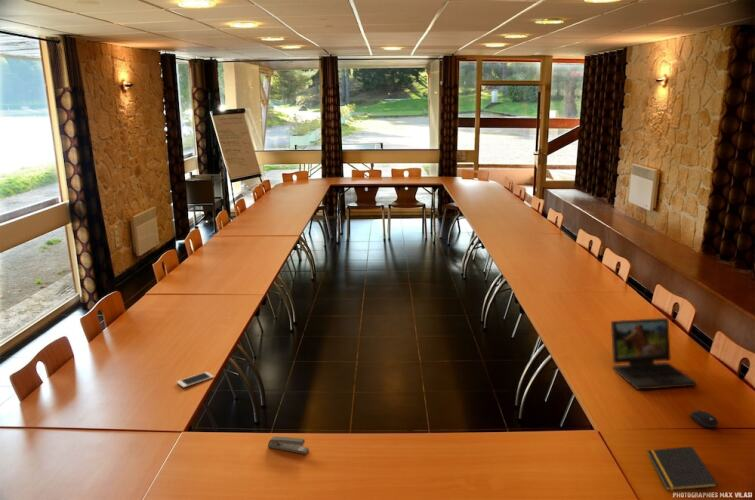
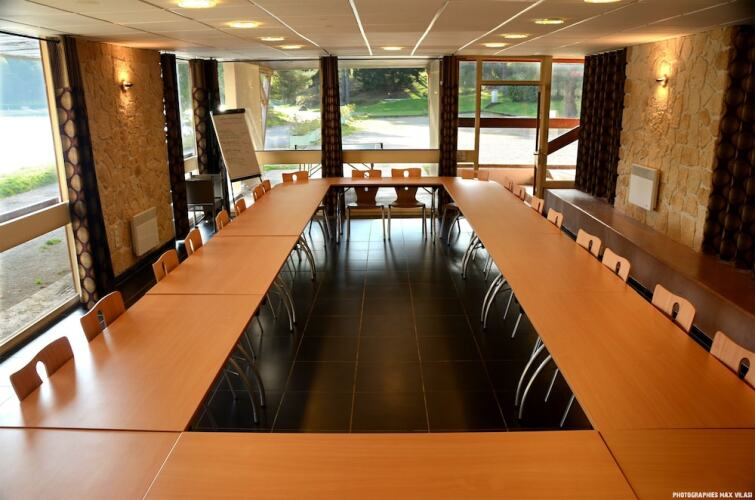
- stapler [267,436,310,455]
- computer mouse [690,409,719,429]
- notepad [647,446,719,492]
- cell phone [176,371,215,389]
- laptop [610,317,697,391]
